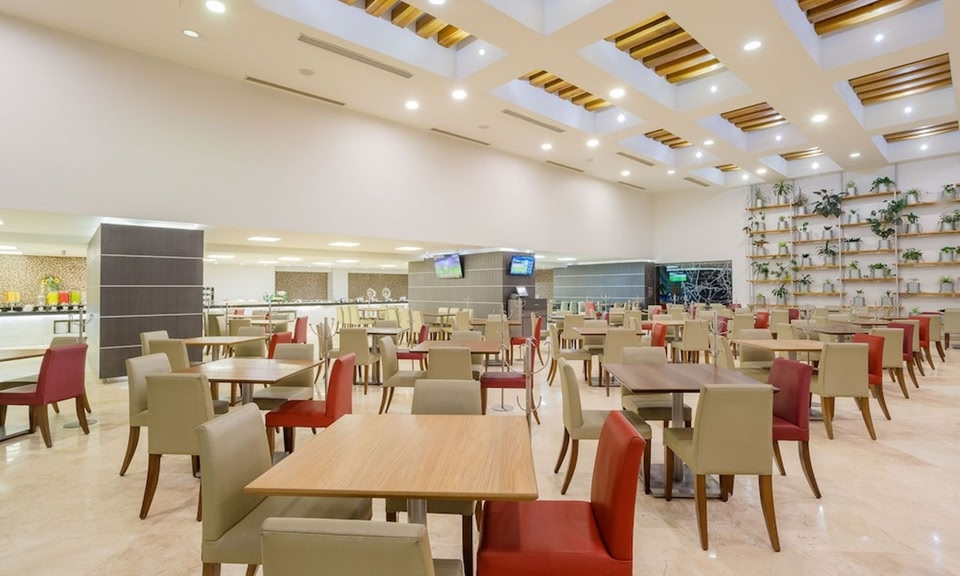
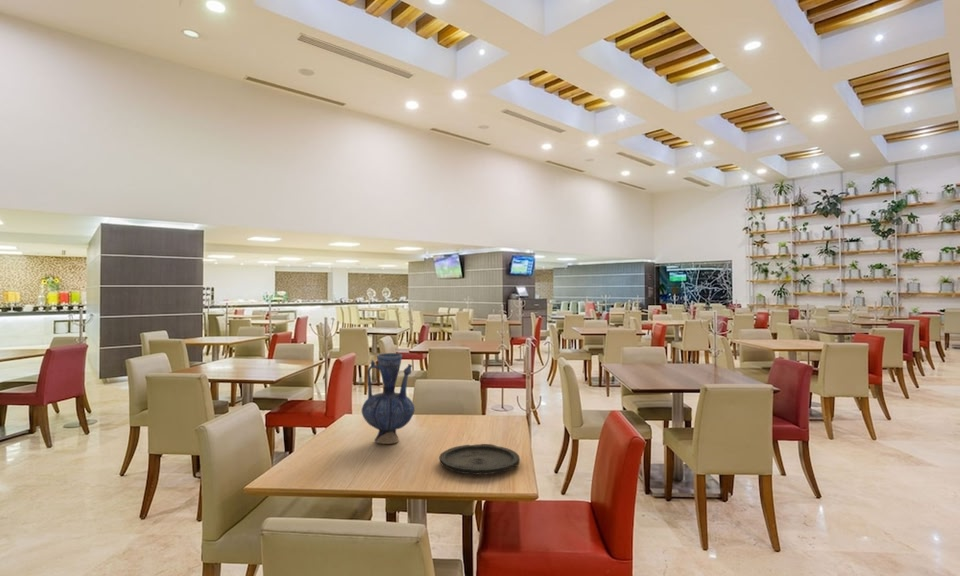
+ vase [361,352,416,445]
+ plate [438,443,521,476]
